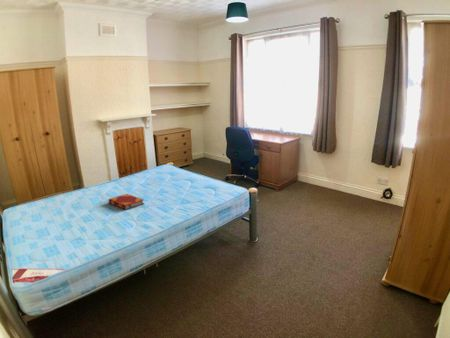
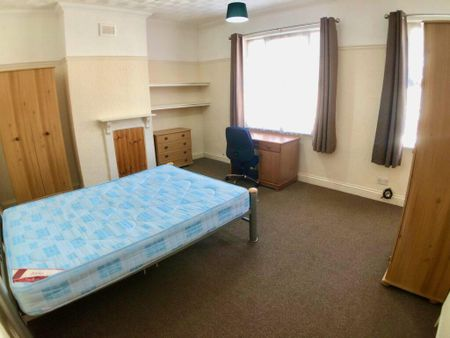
- hardback book [107,193,146,211]
